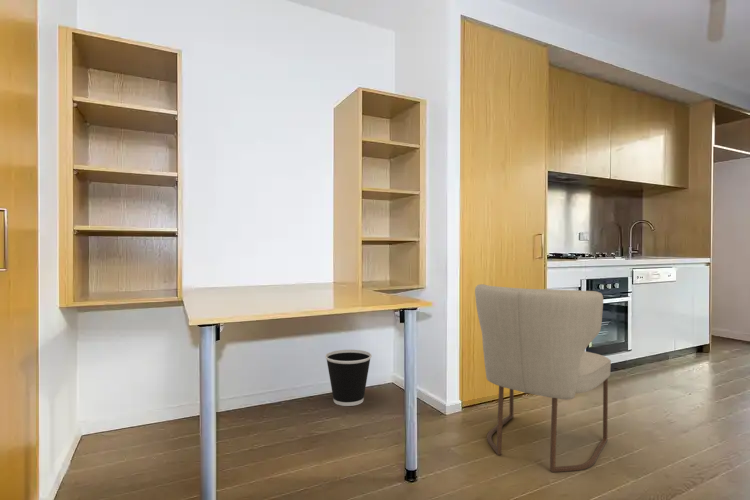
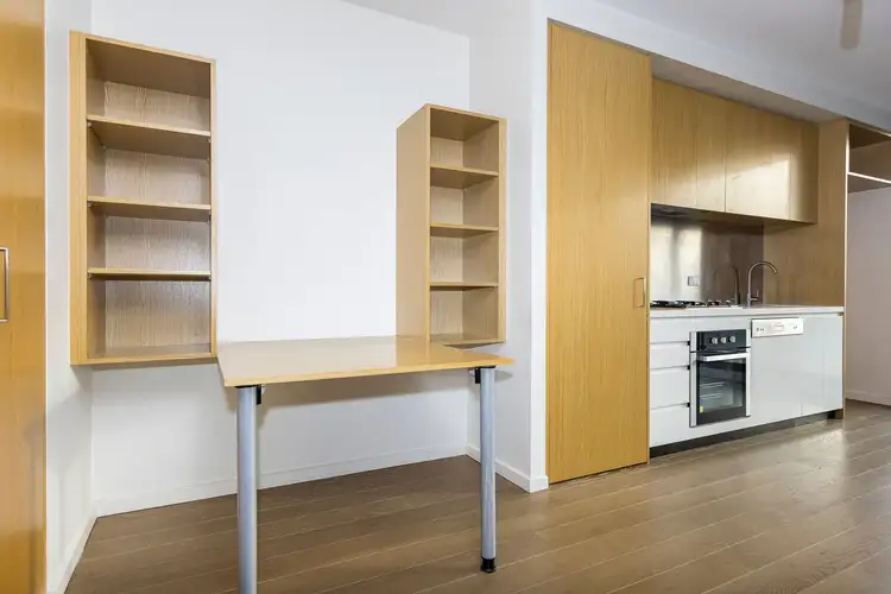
- wastebasket [324,349,373,407]
- chair [474,283,612,473]
